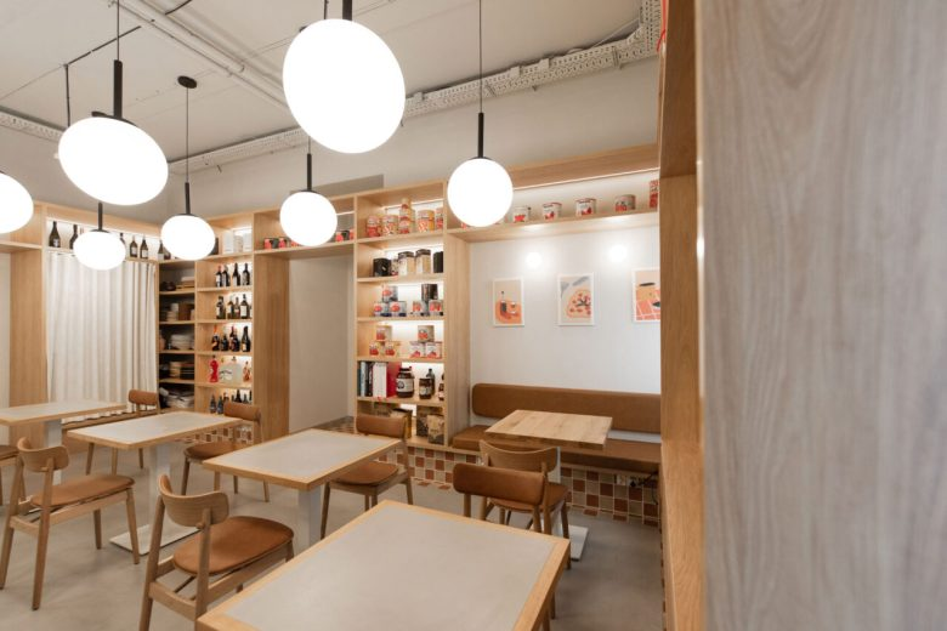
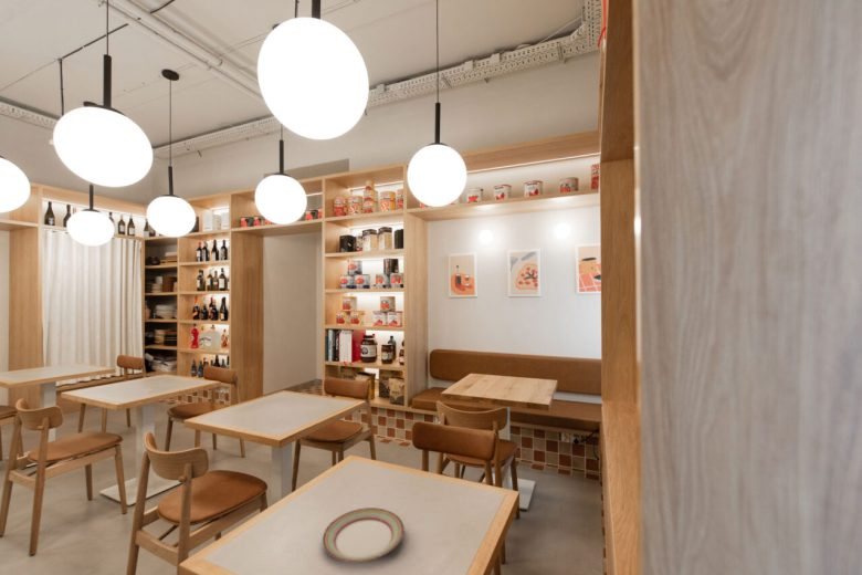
+ plate [322,506,406,563]
